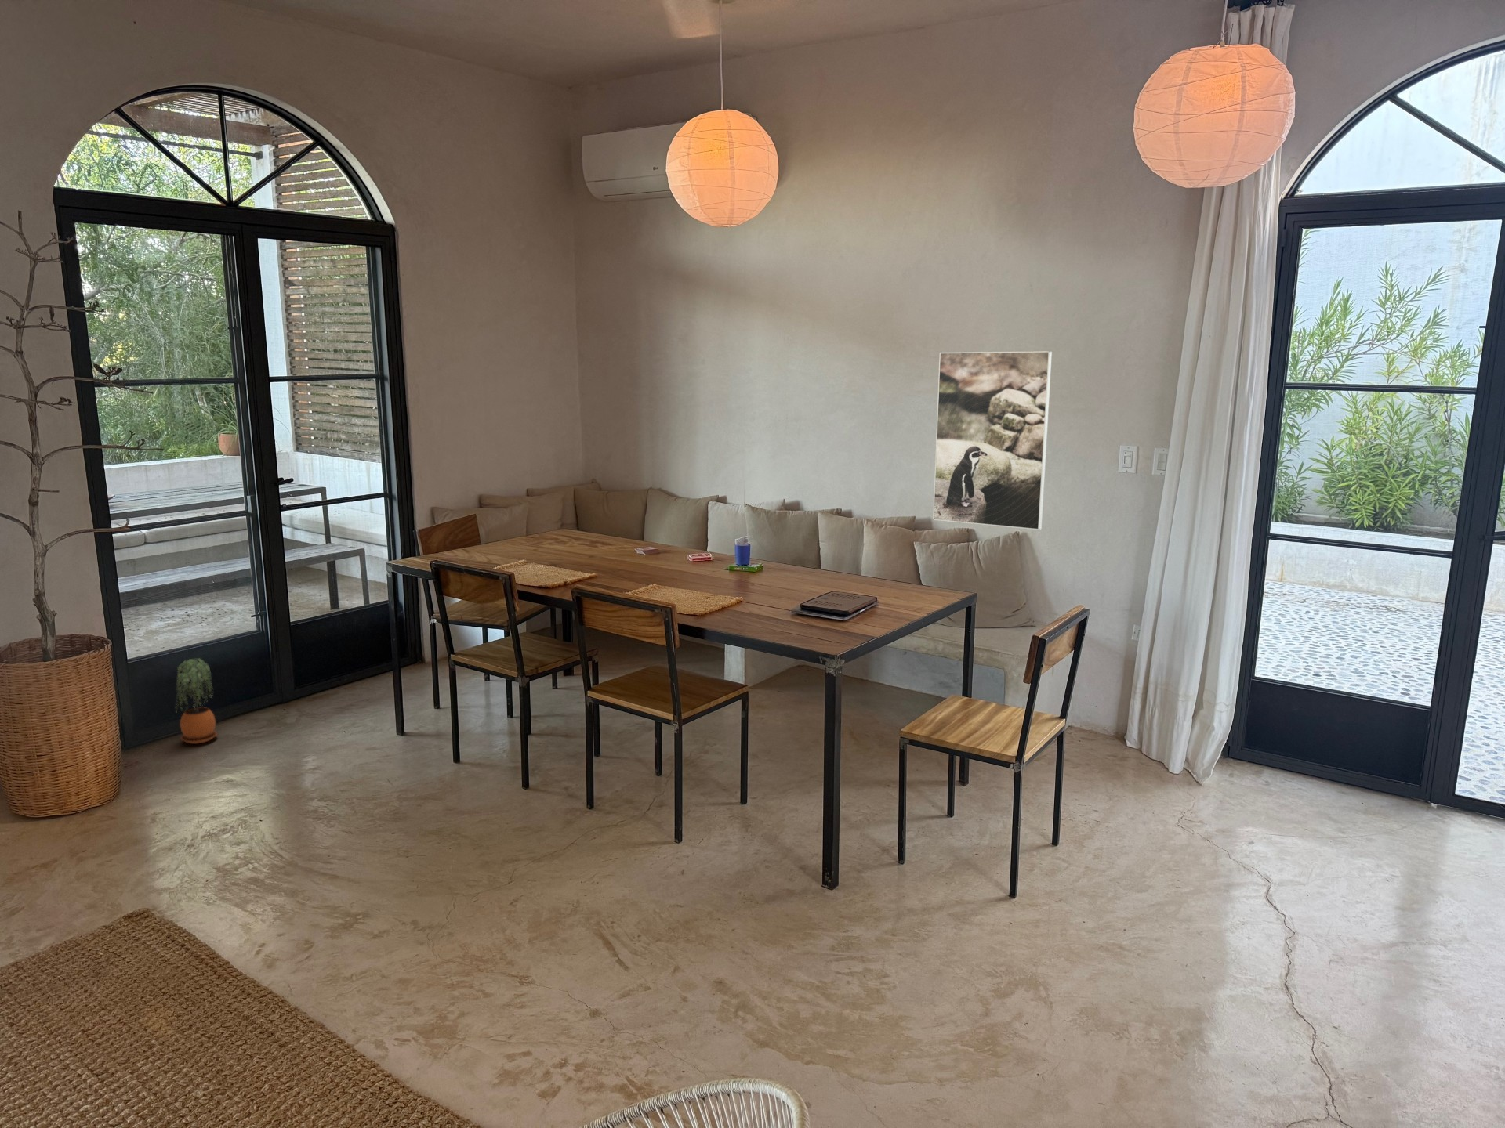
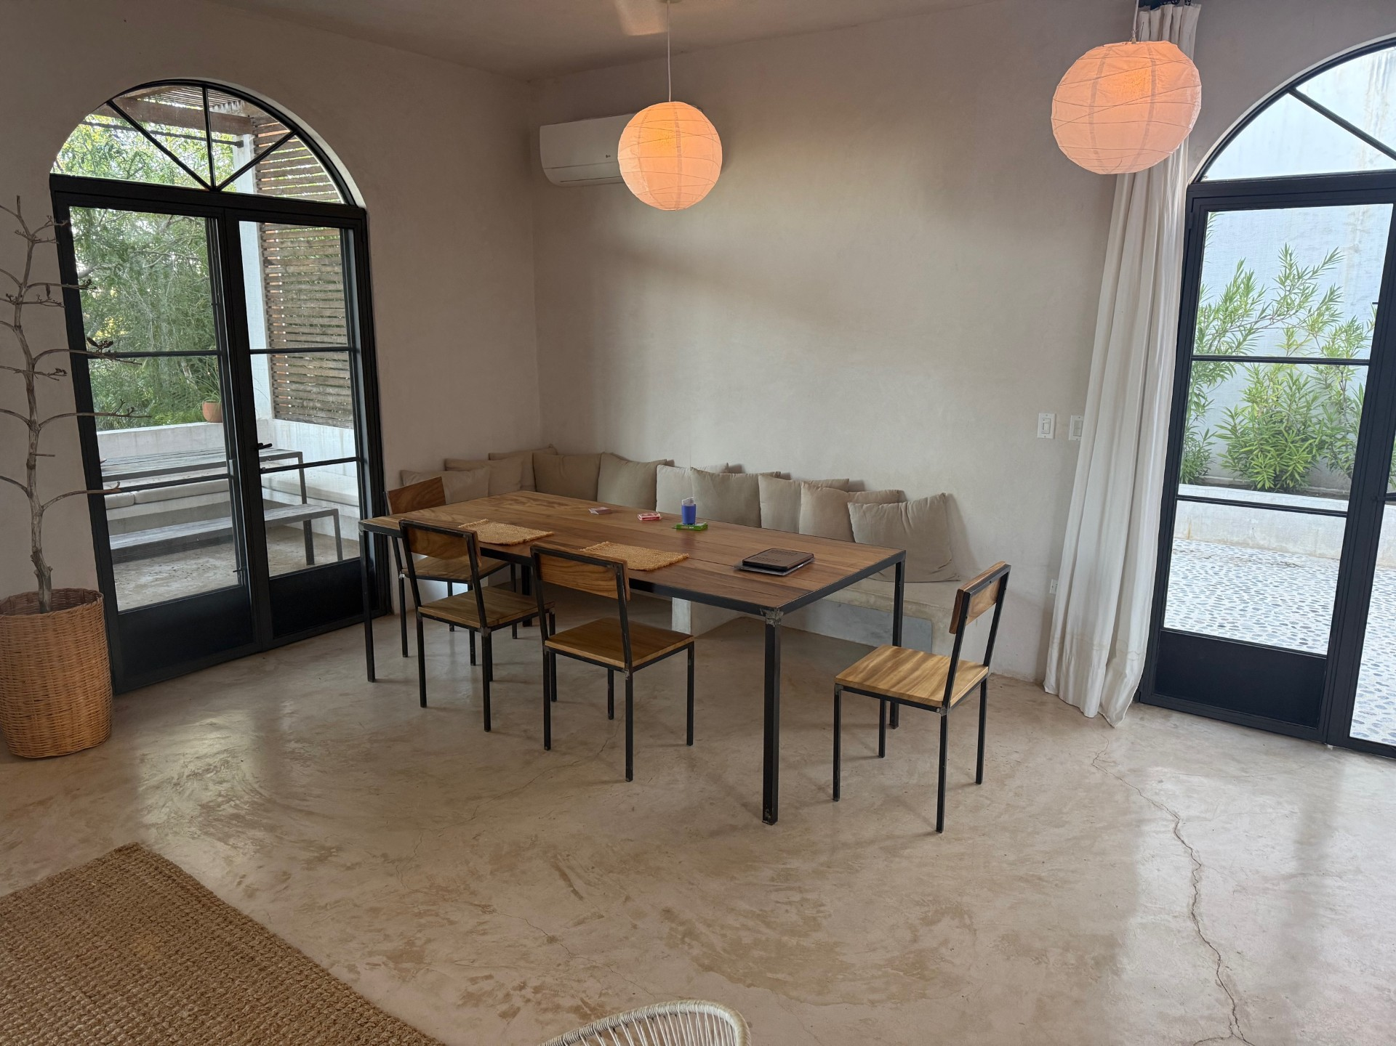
- potted plant [175,658,218,744]
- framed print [931,351,1052,531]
